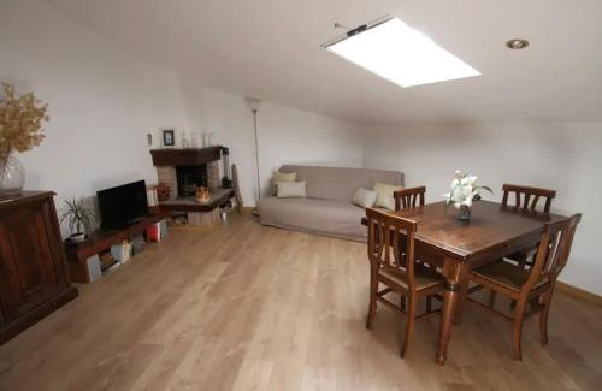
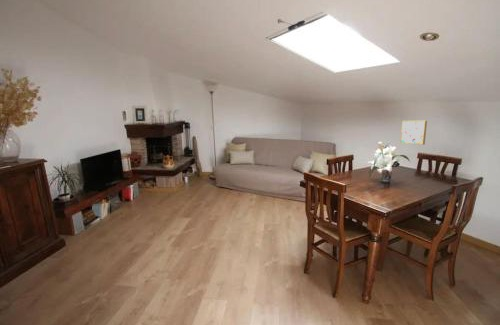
+ wall art [400,120,428,146]
